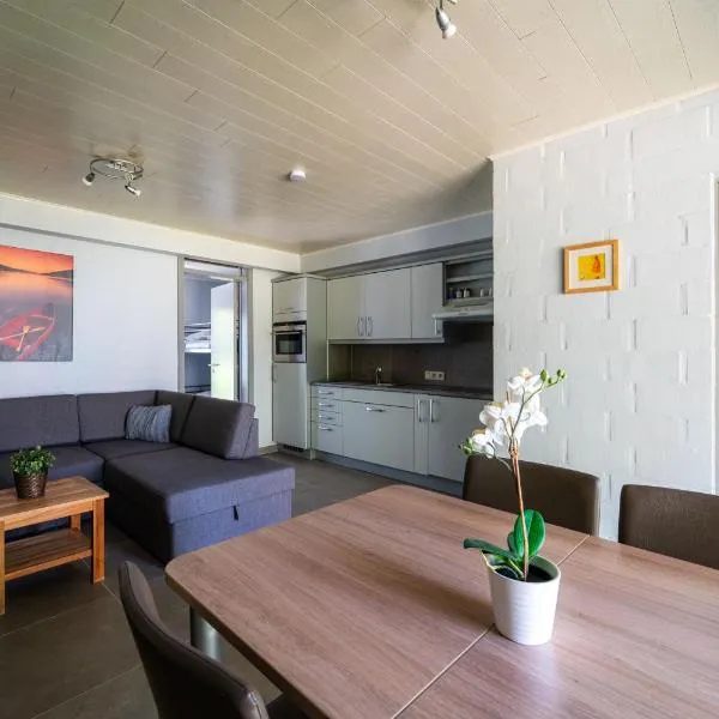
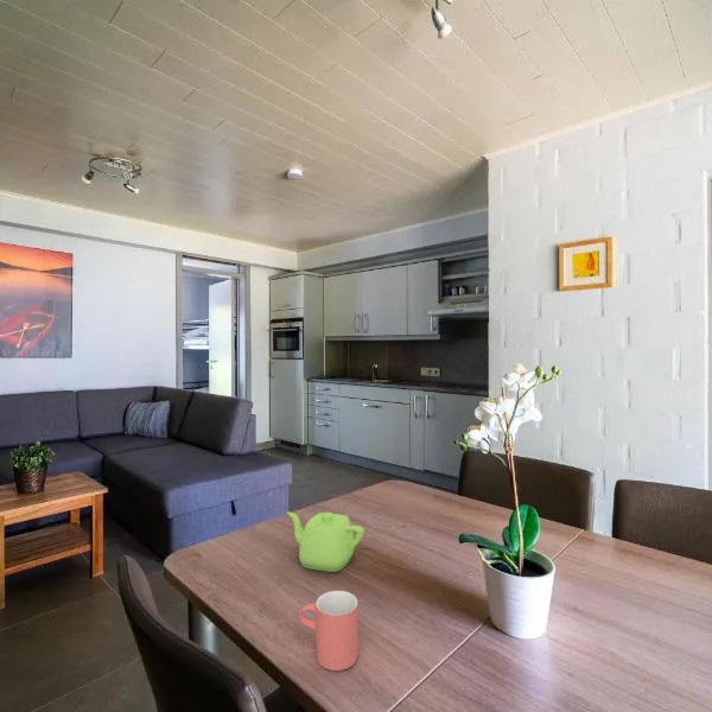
+ teapot [286,510,365,573]
+ cup [298,590,360,672]
